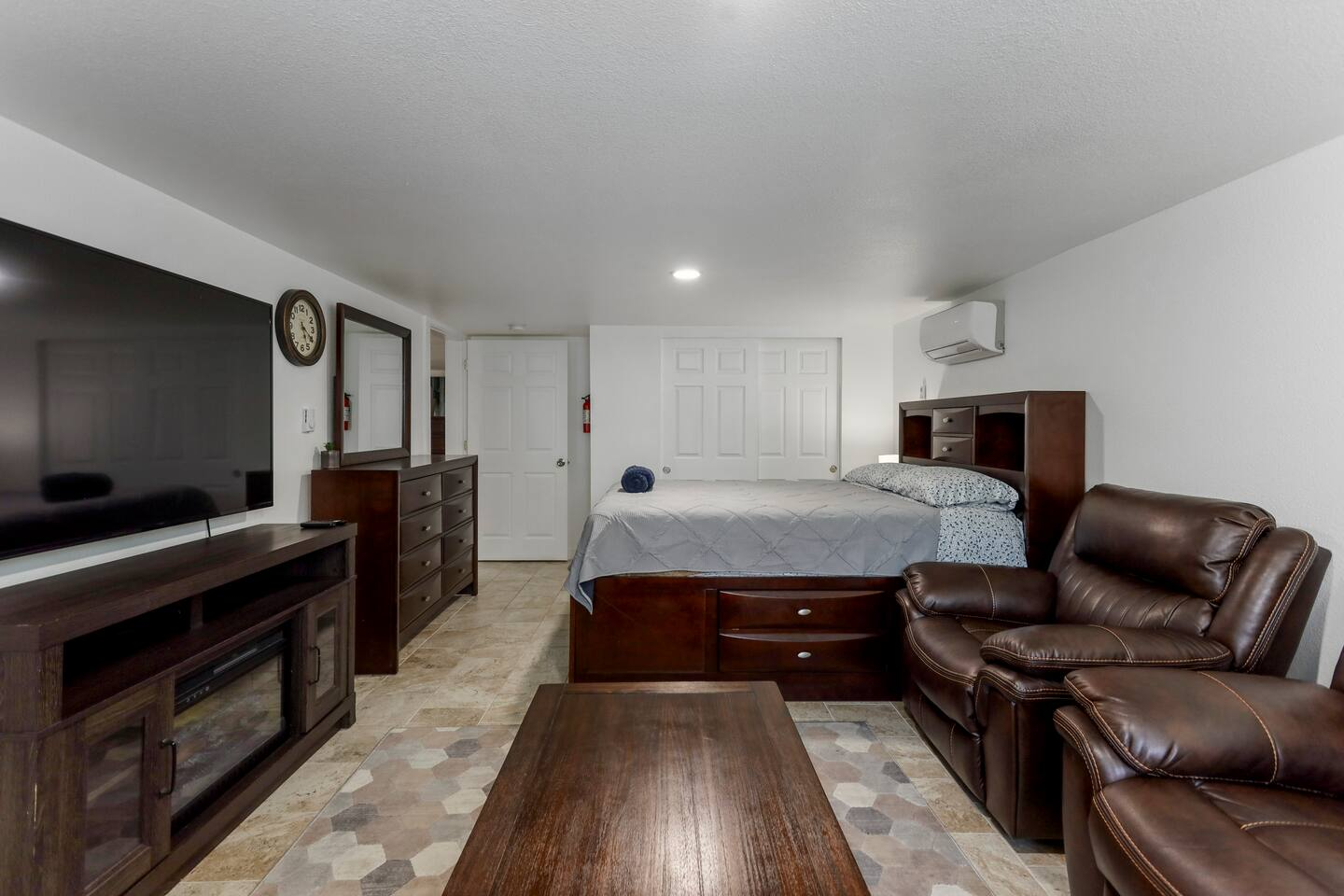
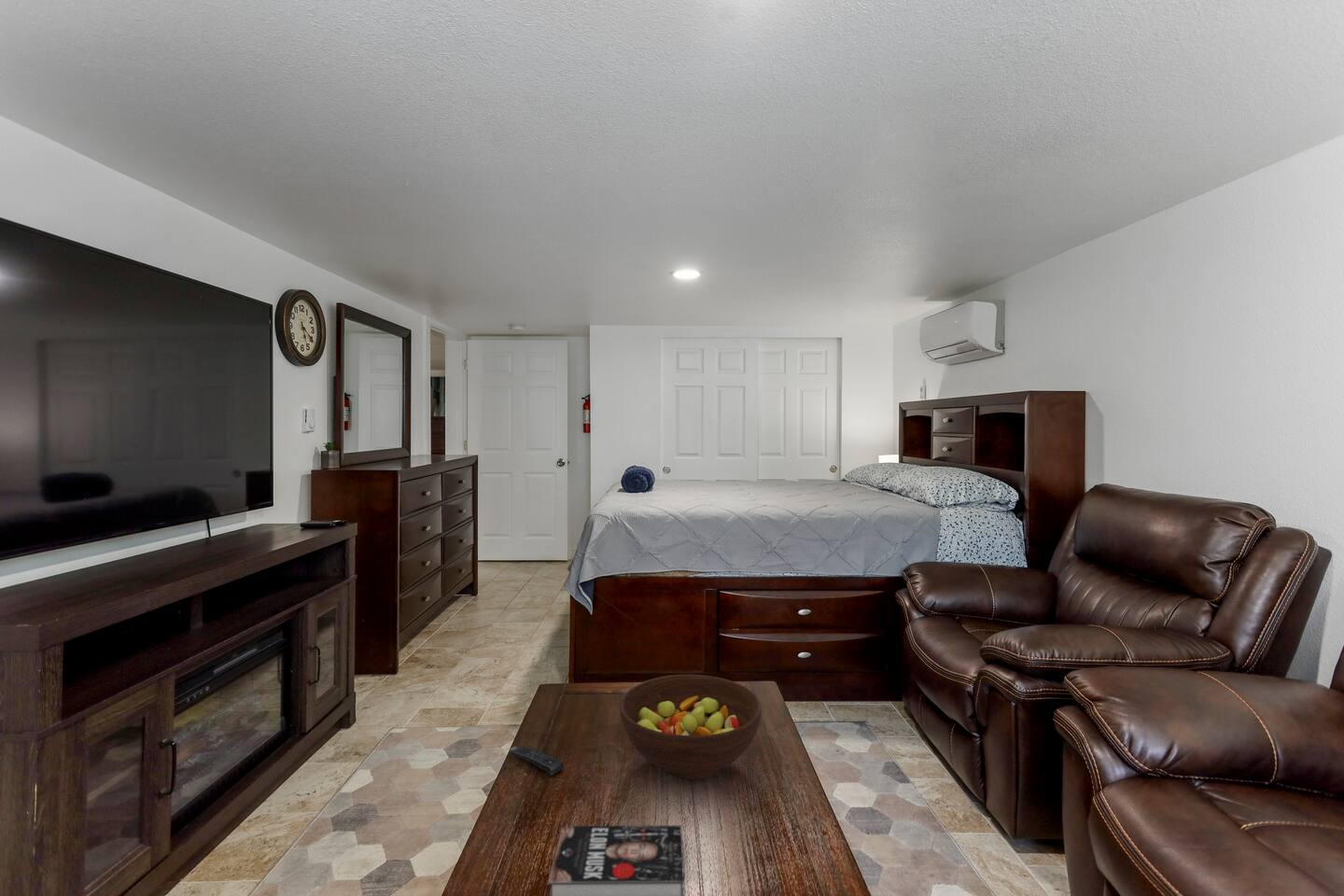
+ remote control [510,745,565,777]
+ book [547,824,685,896]
+ fruit bowl [619,674,763,780]
